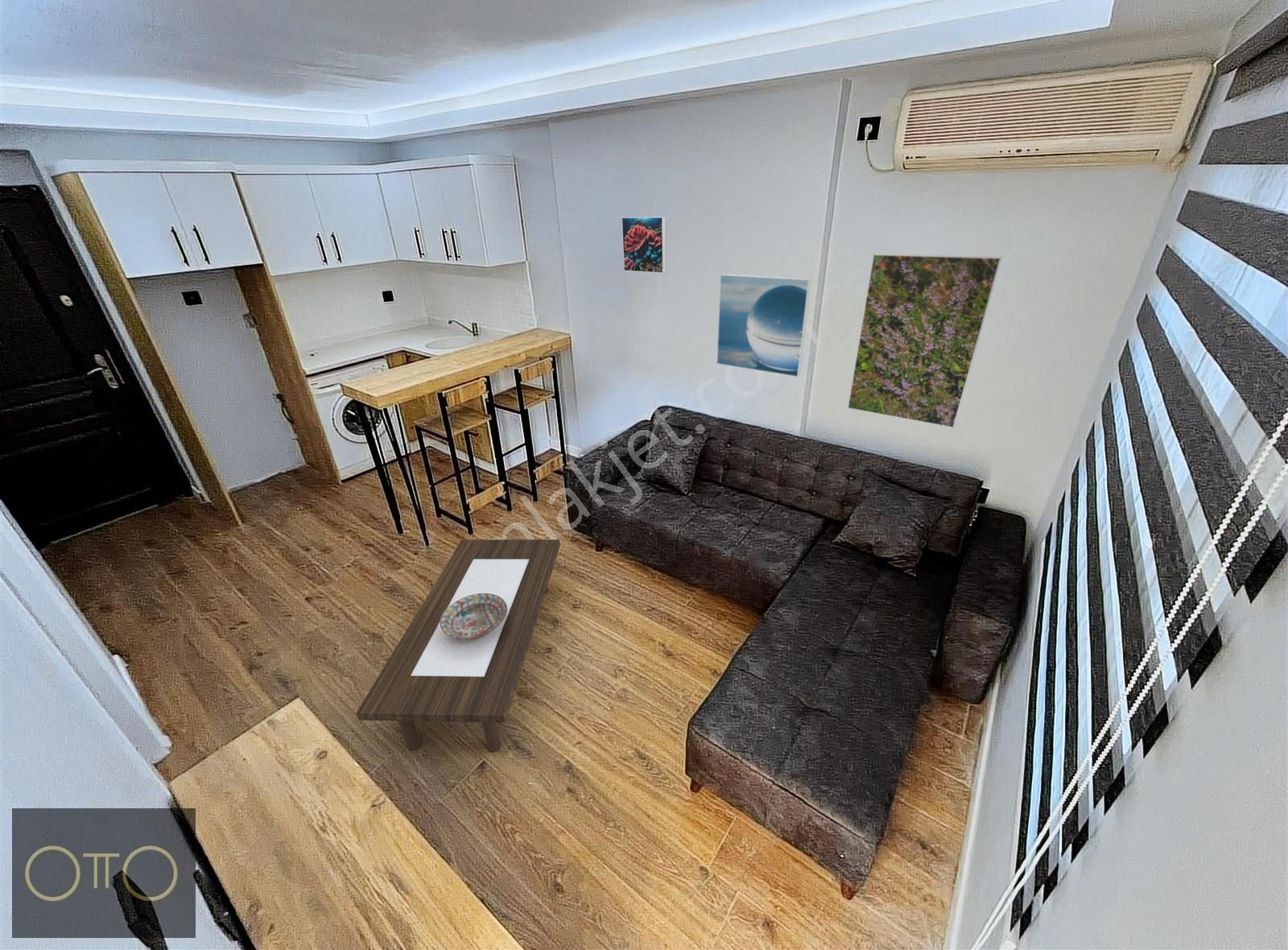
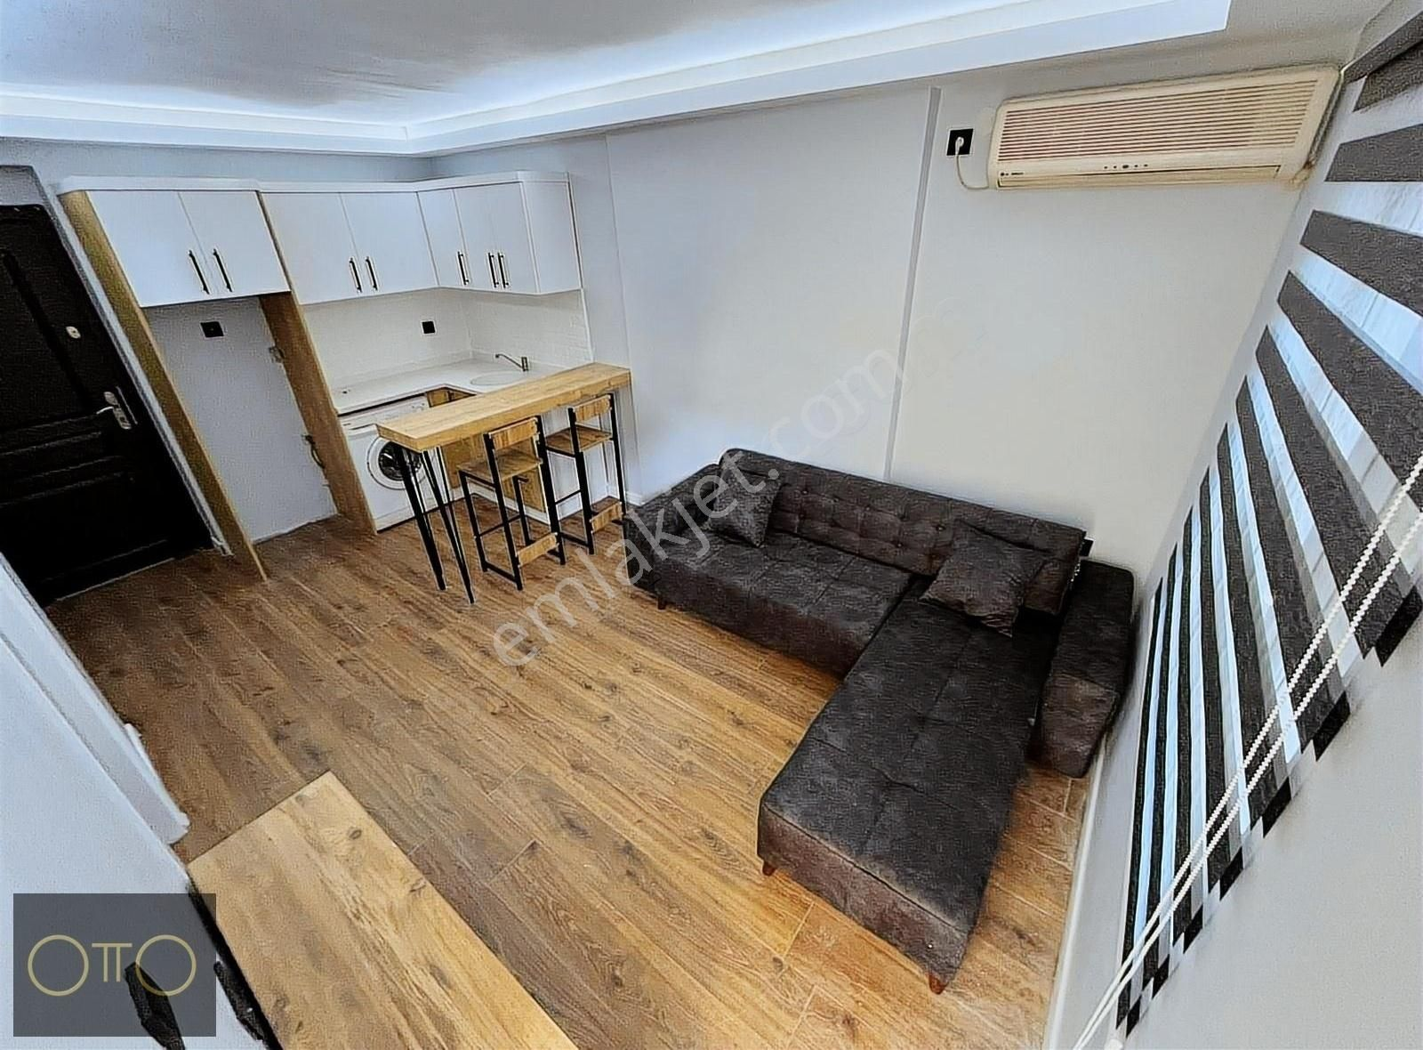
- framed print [621,216,667,274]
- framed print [847,253,1003,429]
- decorative bowl [440,593,507,640]
- coffee table [355,539,561,753]
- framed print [716,273,812,378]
